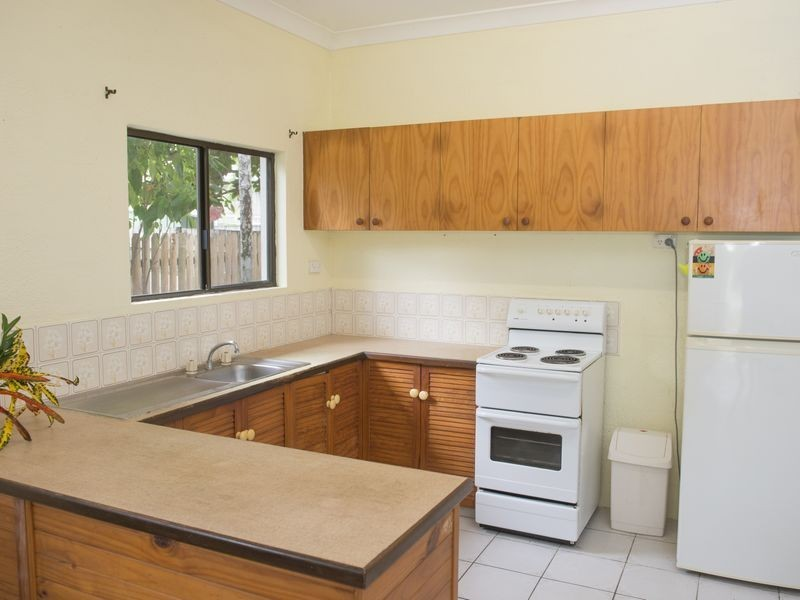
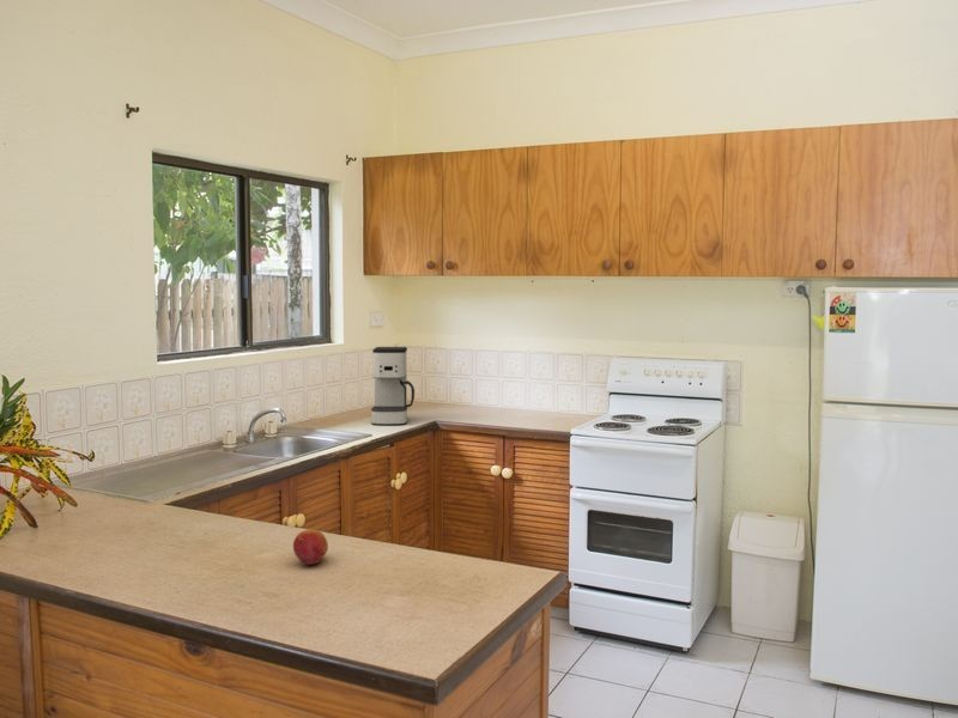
+ fruit [292,528,329,566]
+ coffee maker [370,346,416,426]
